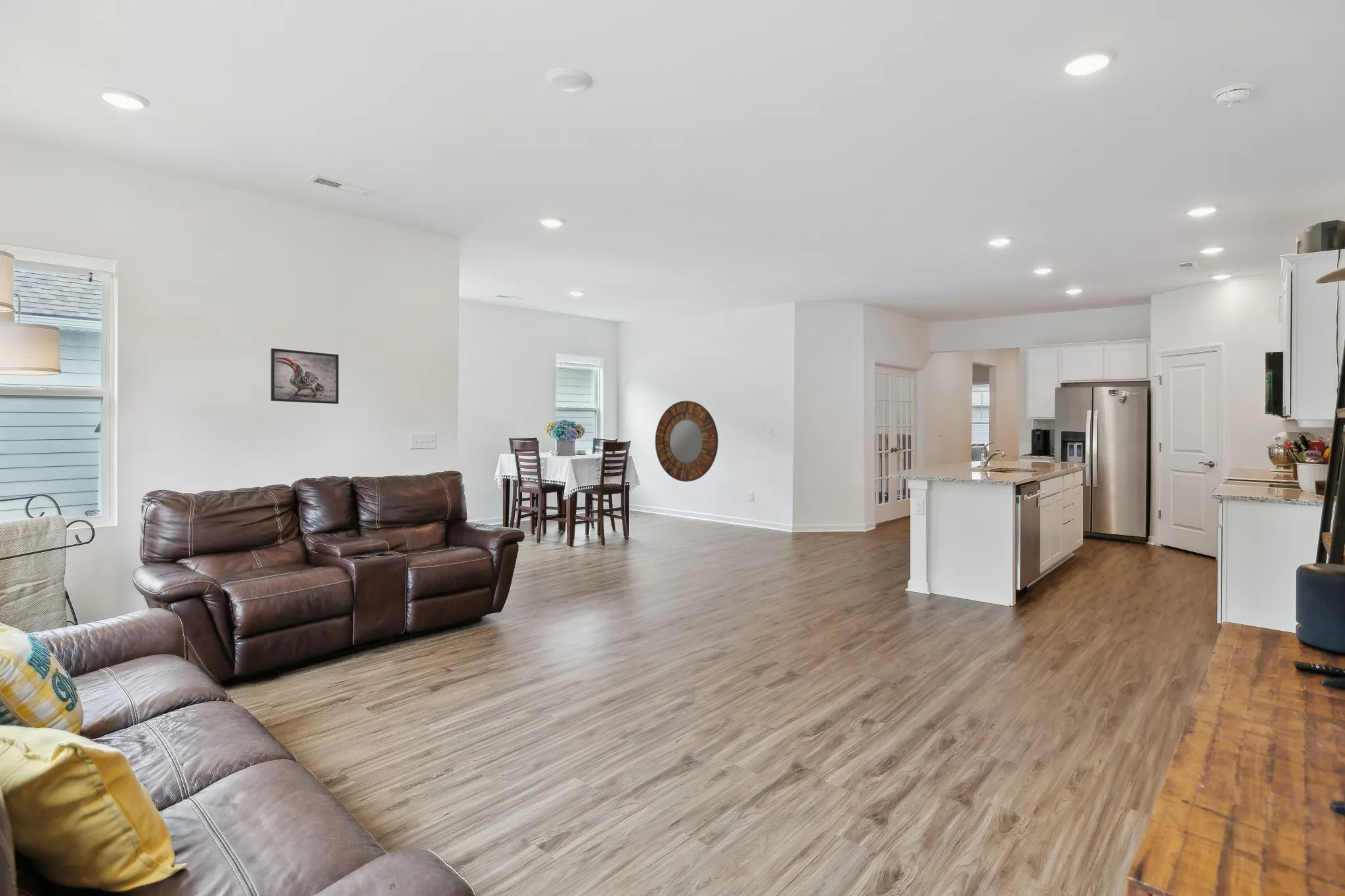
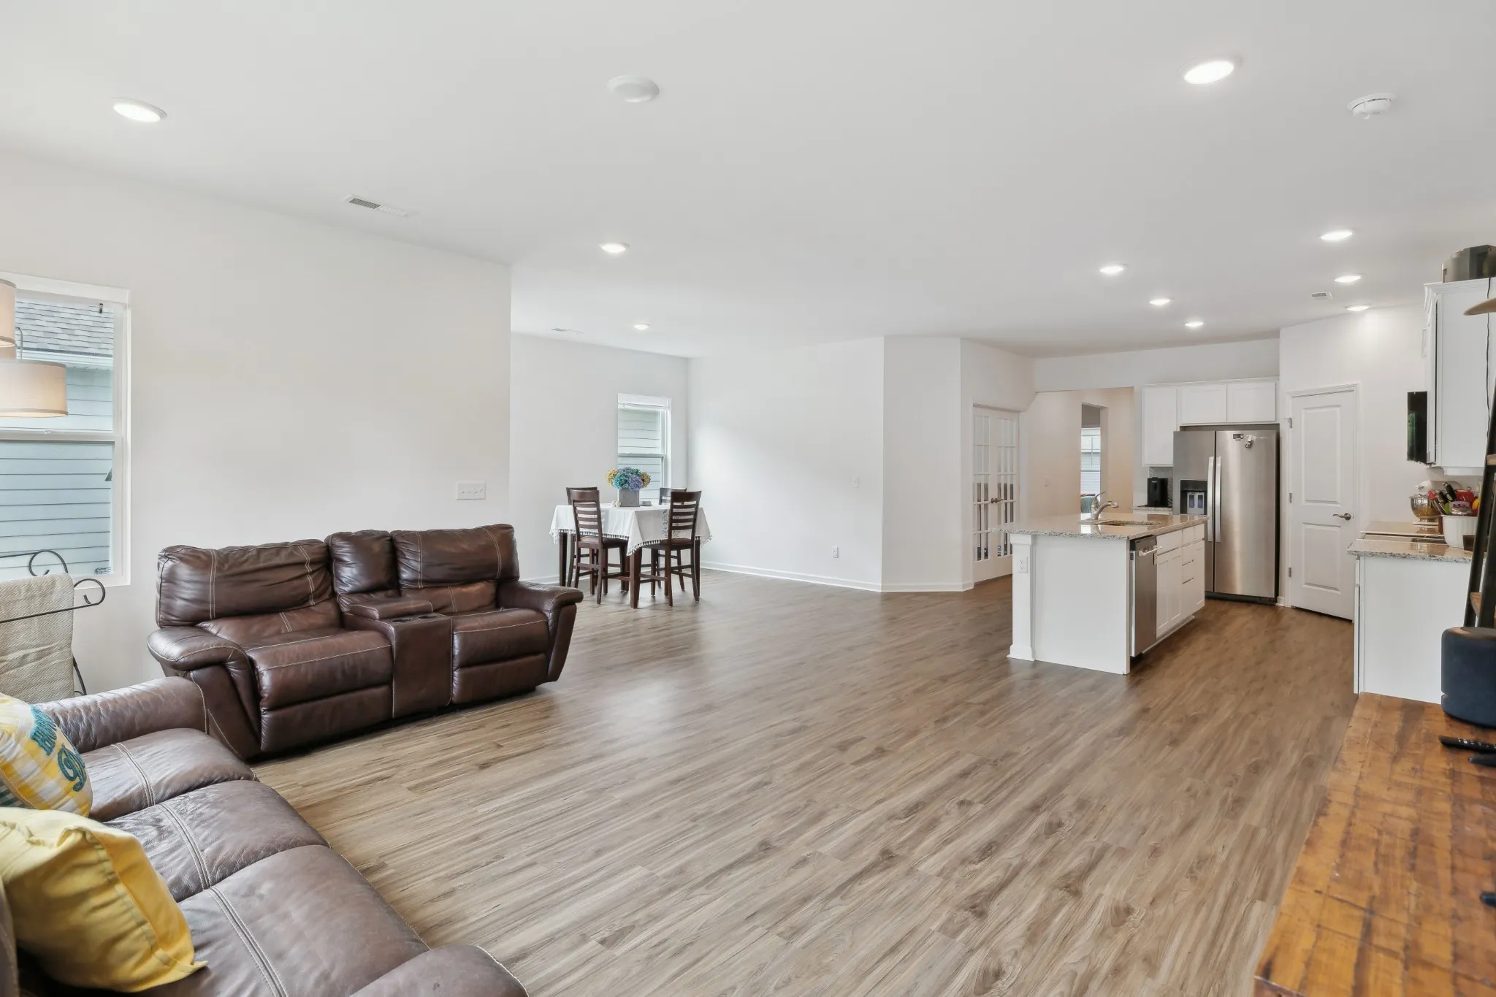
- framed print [270,347,340,404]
- home mirror [655,400,719,482]
